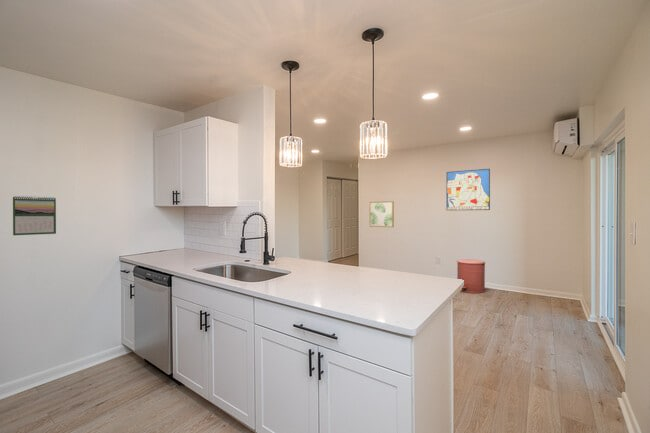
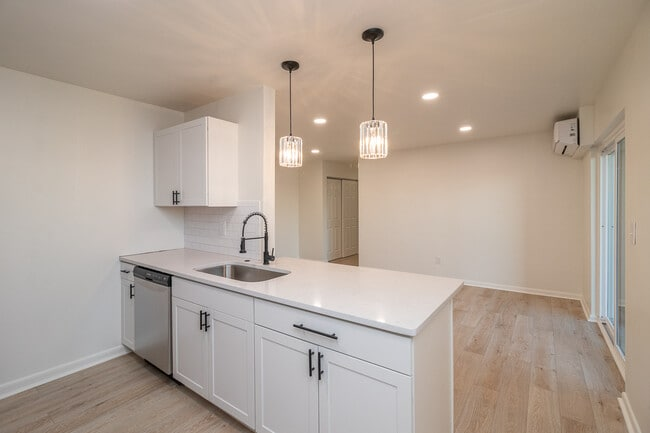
- wall art [369,200,395,228]
- trash can [456,258,486,294]
- calendar [12,195,57,236]
- wall art [446,168,491,211]
